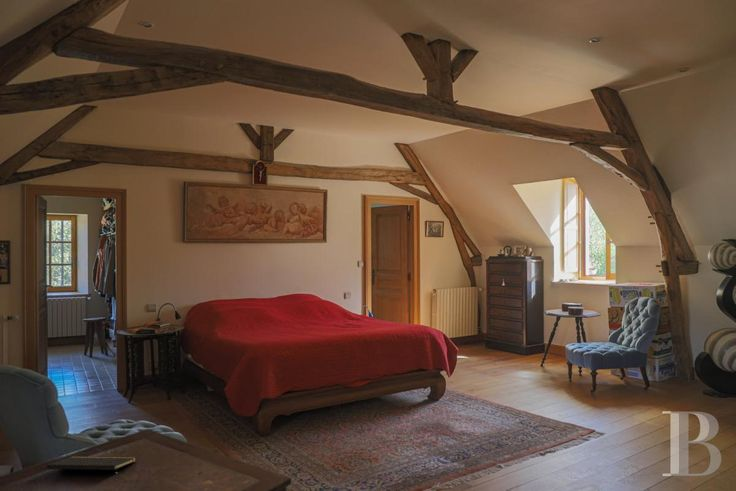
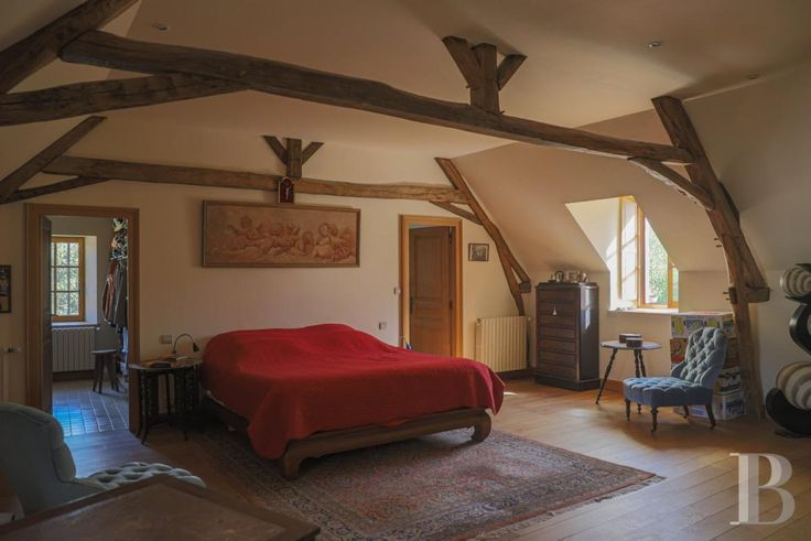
- notepad [46,455,137,478]
